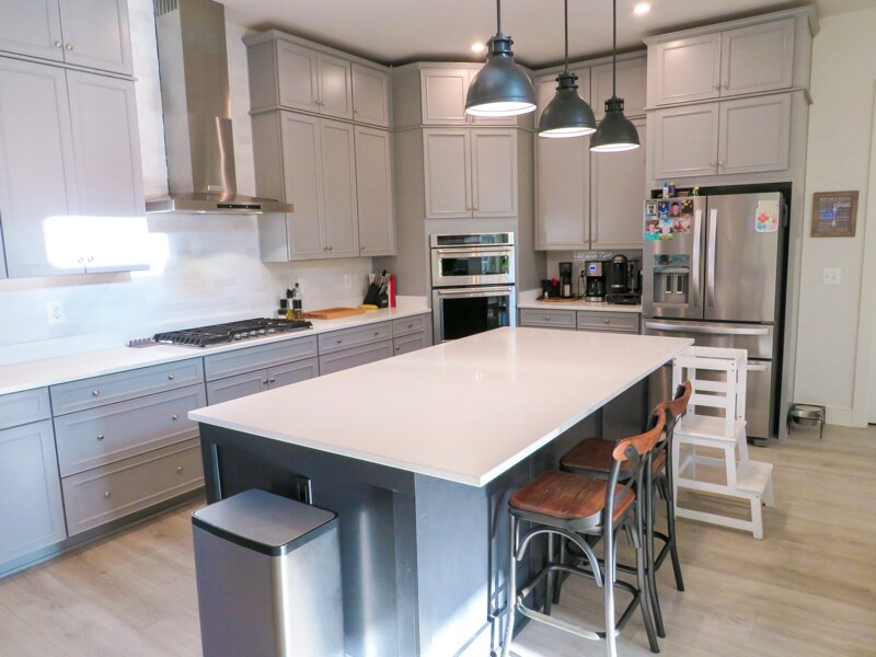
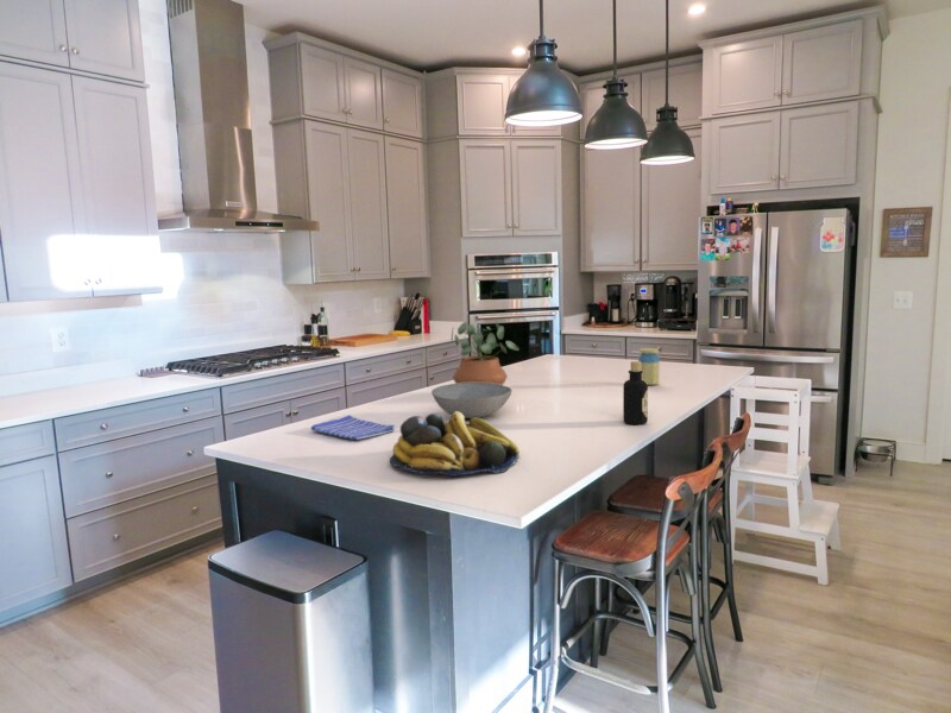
+ jar [637,347,661,386]
+ dish towel [310,414,396,441]
+ fruit bowl [389,411,521,478]
+ bottle [622,360,649,425]
+ potted plant [451,321,521,385]
+ bowl [430,383,514,419]
